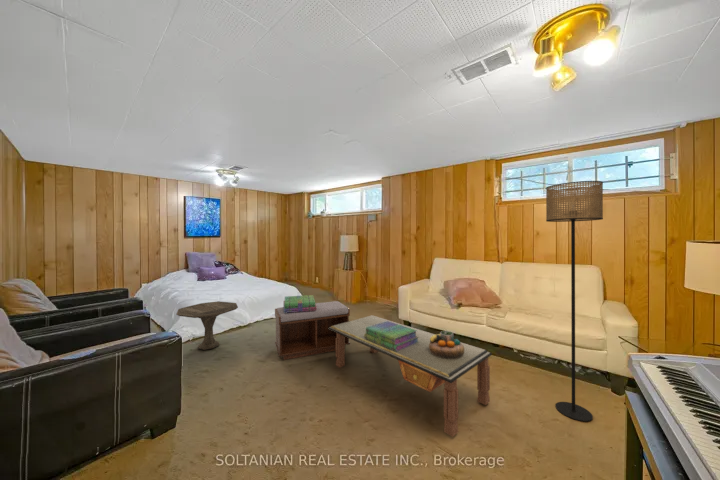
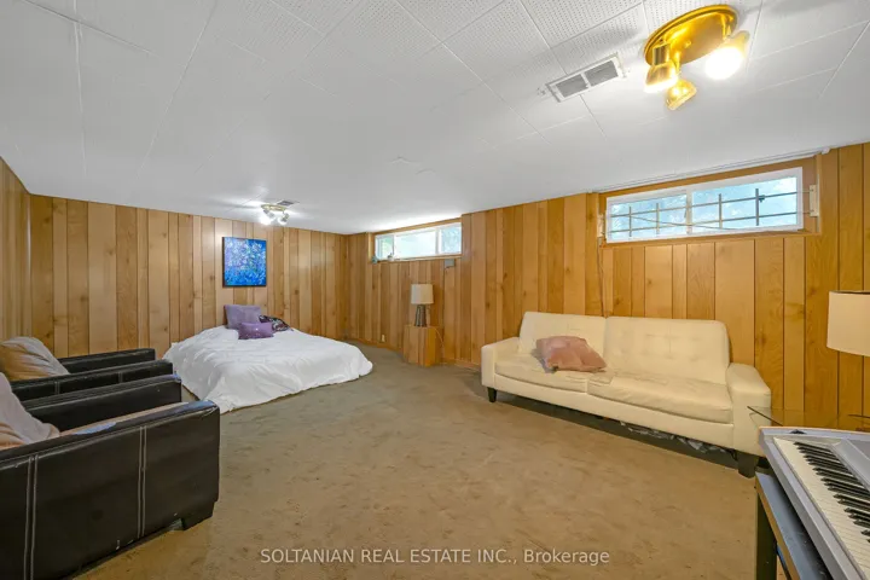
- side table [176,300,239,351]
- stack of books [283,294,317,313]
- stack of books [364,320,418,351]
- decorative bowl [429,329,464,359]
- coffee table [328,314,493,438]
- floor lamp [545,180,604,422]
- bench [274,300,351,361]
